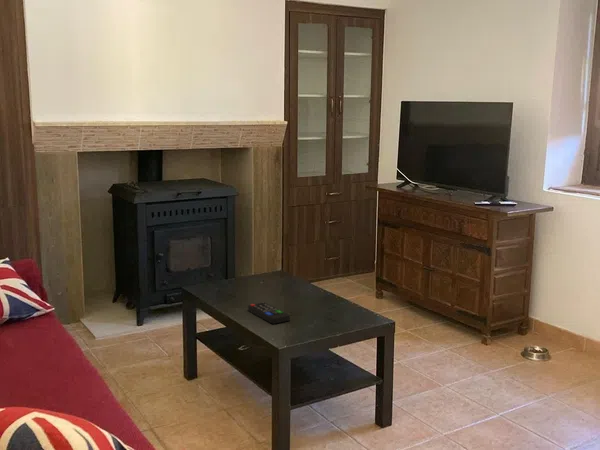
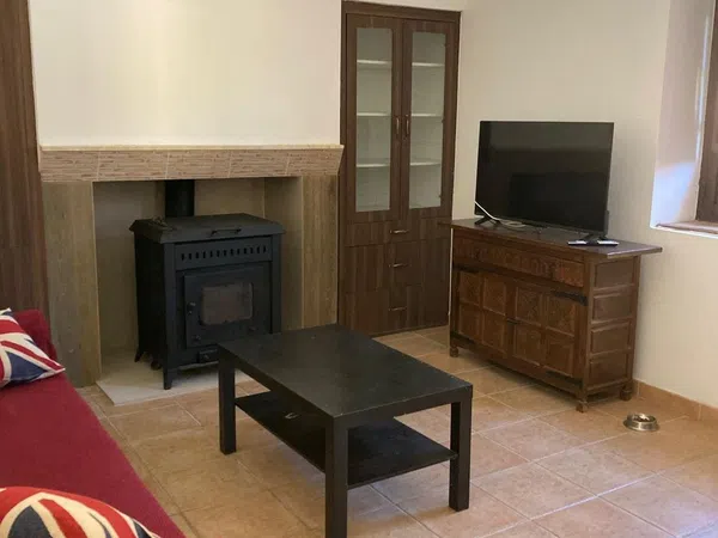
- remote control [247,301,291,325]
